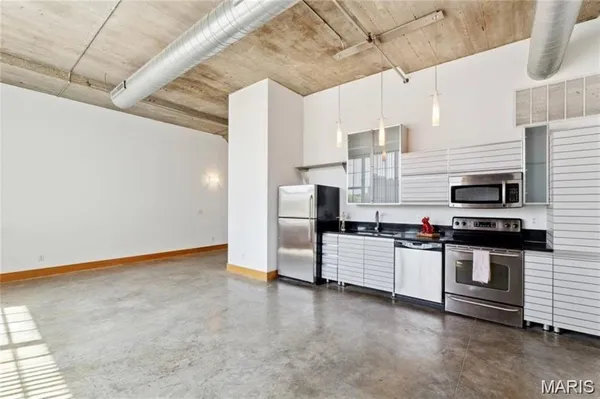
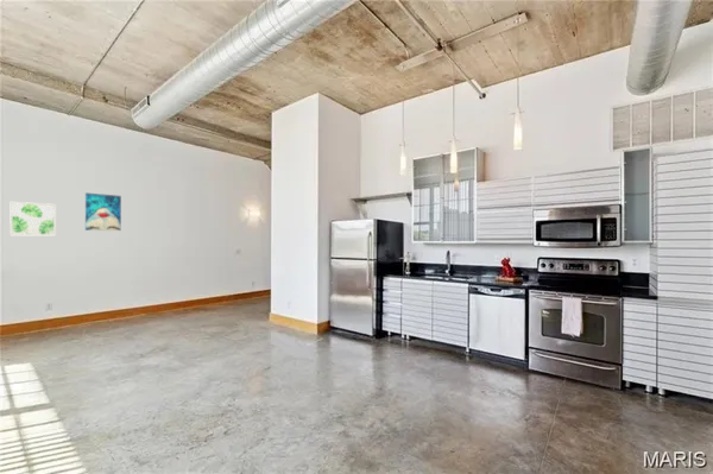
+ wall art [84,191,122,232]
+ wall art [8,201,57,236]
